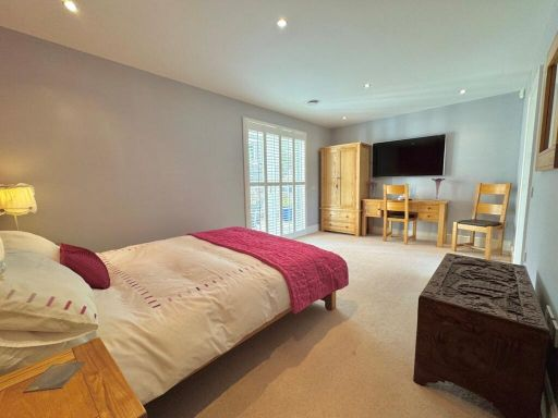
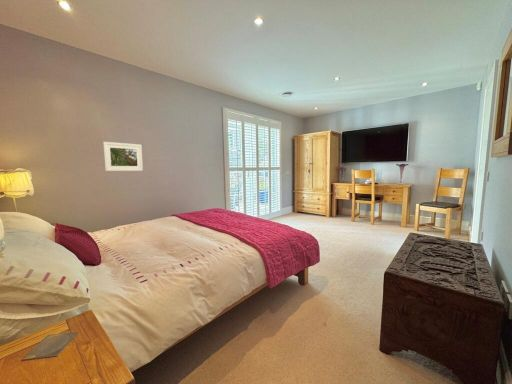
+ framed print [102,141,144,172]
